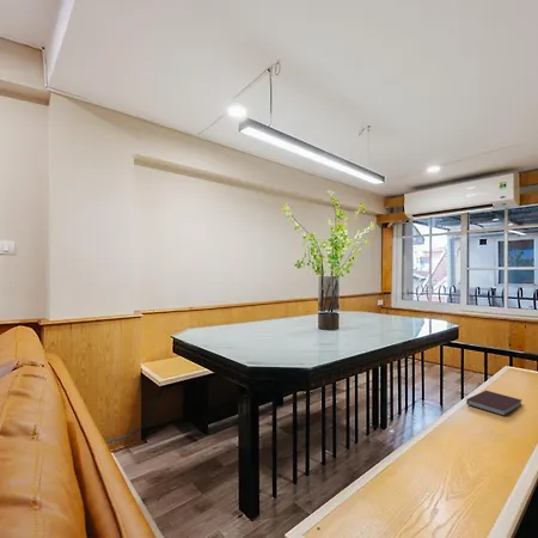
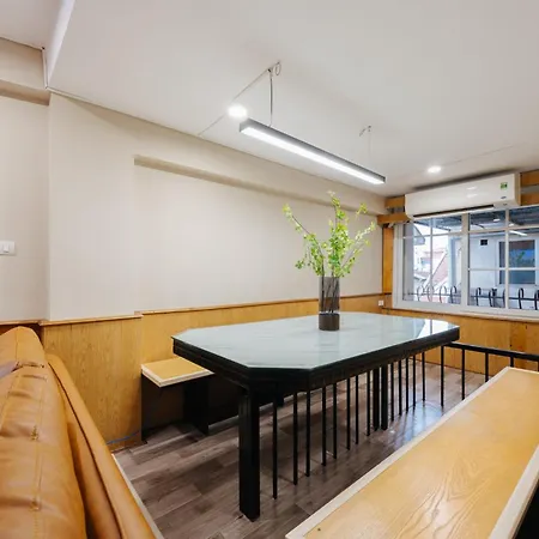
- notebook [465,390,522,417]
